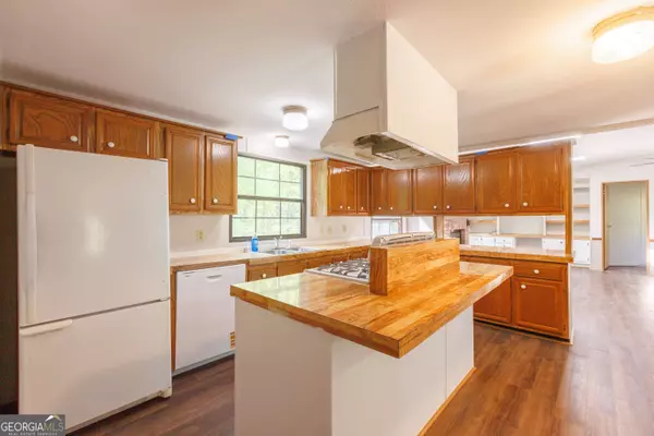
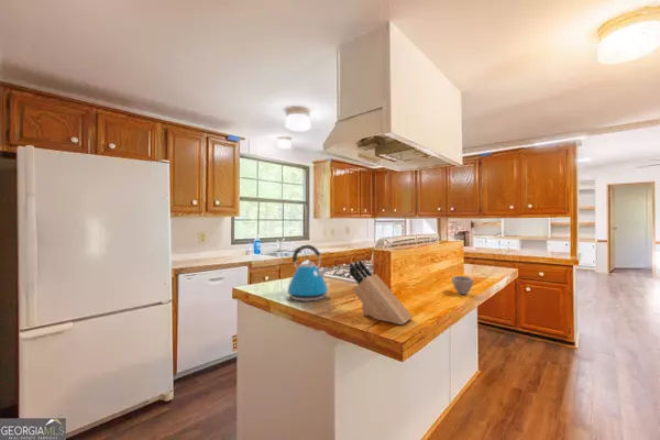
+ cup [451,275,474,295]
+ knife block [349,260,414,326]
+ kettle [284,243,329,302]
